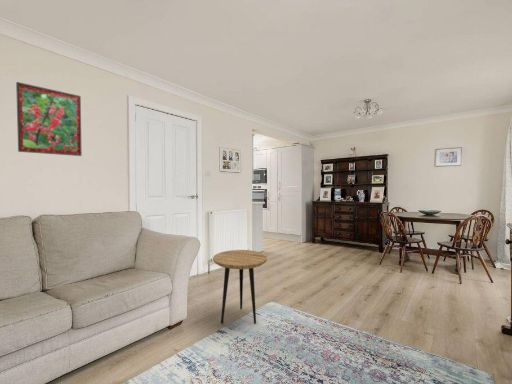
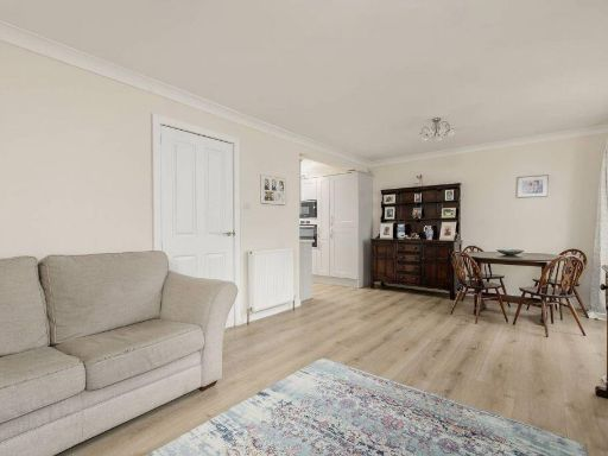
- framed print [15,81,83,157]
- side table [212,249,268,325]
